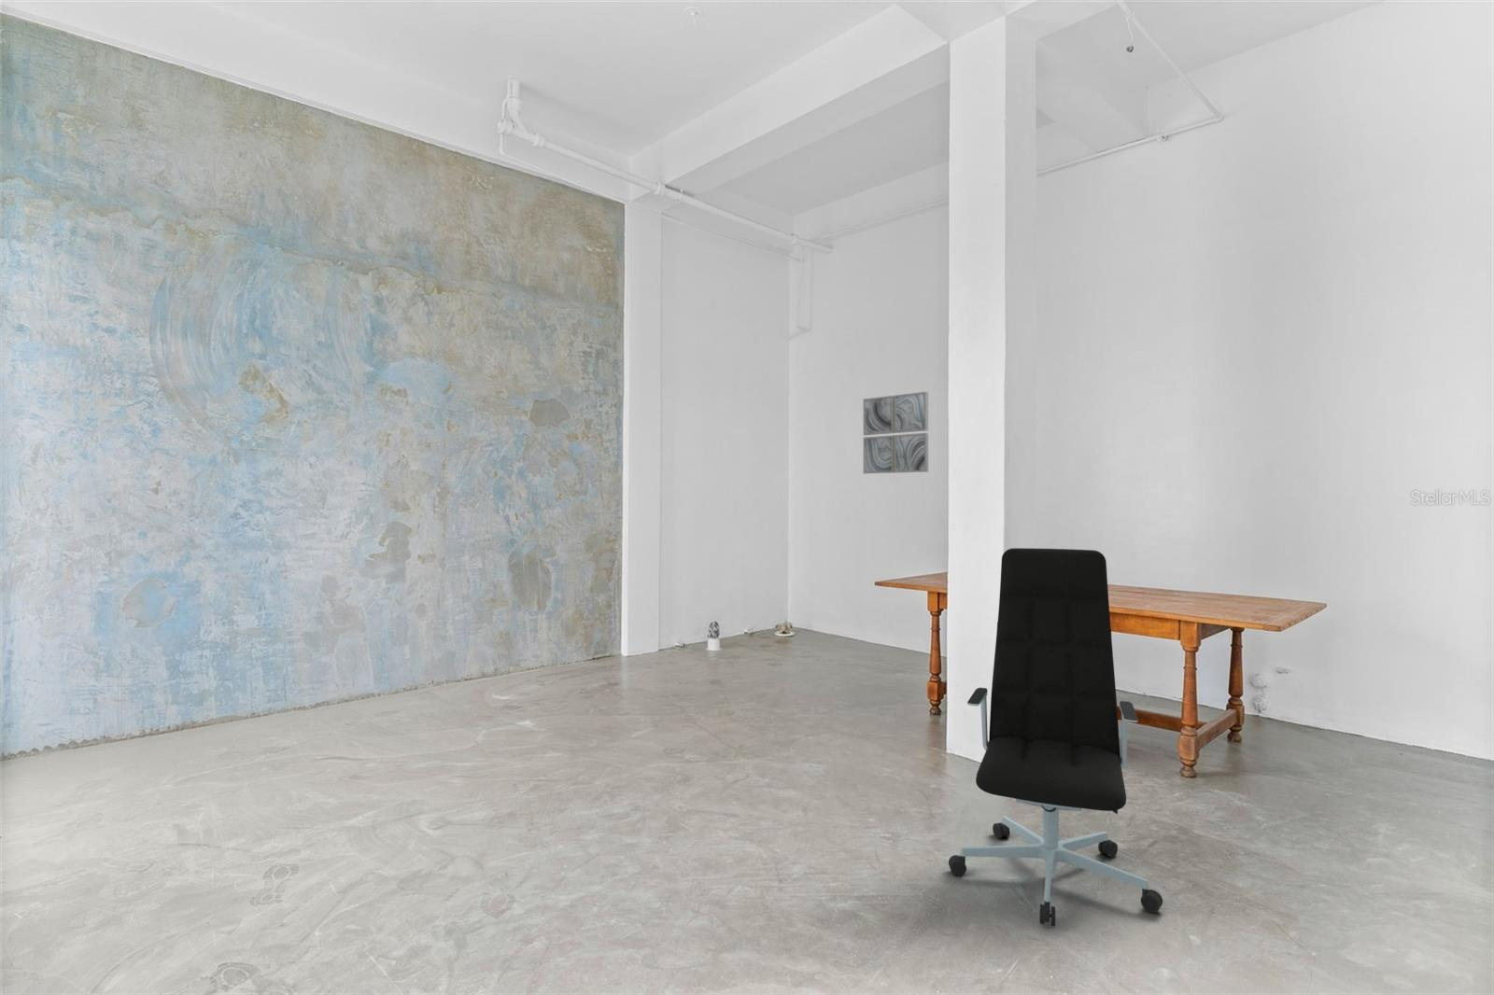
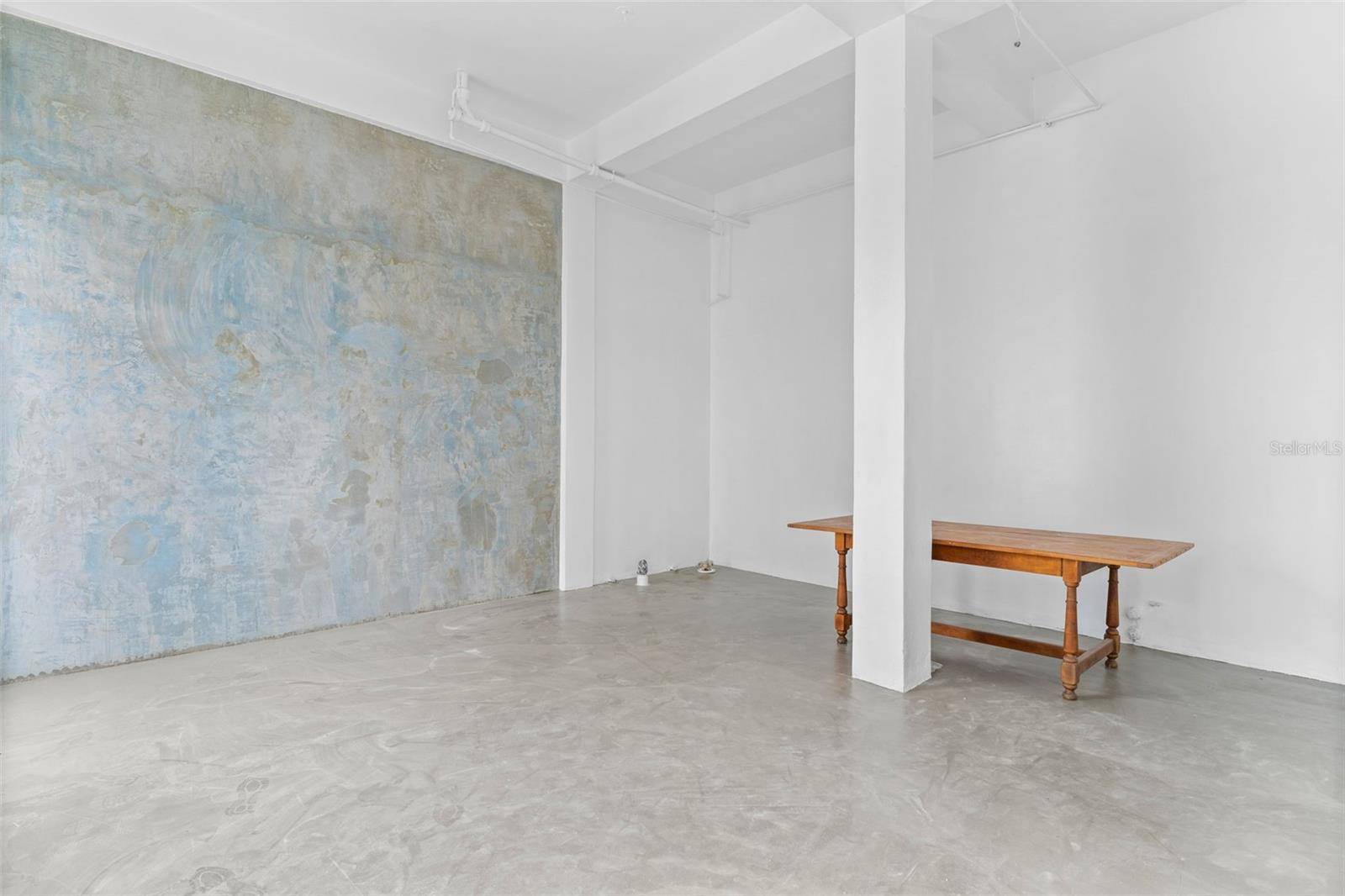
- wall art [863,391,929,474]
- office chair [947,547,1163,927]
